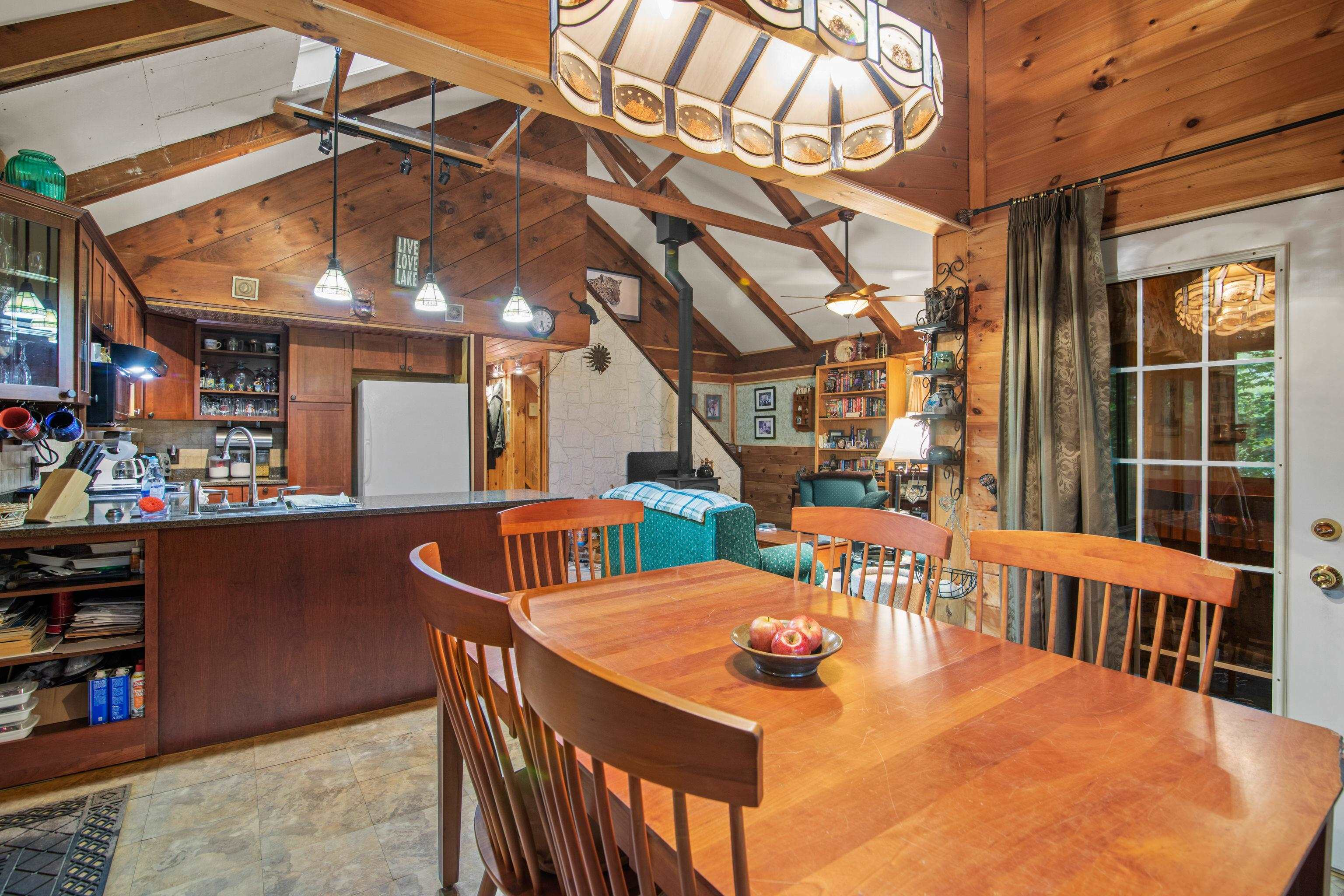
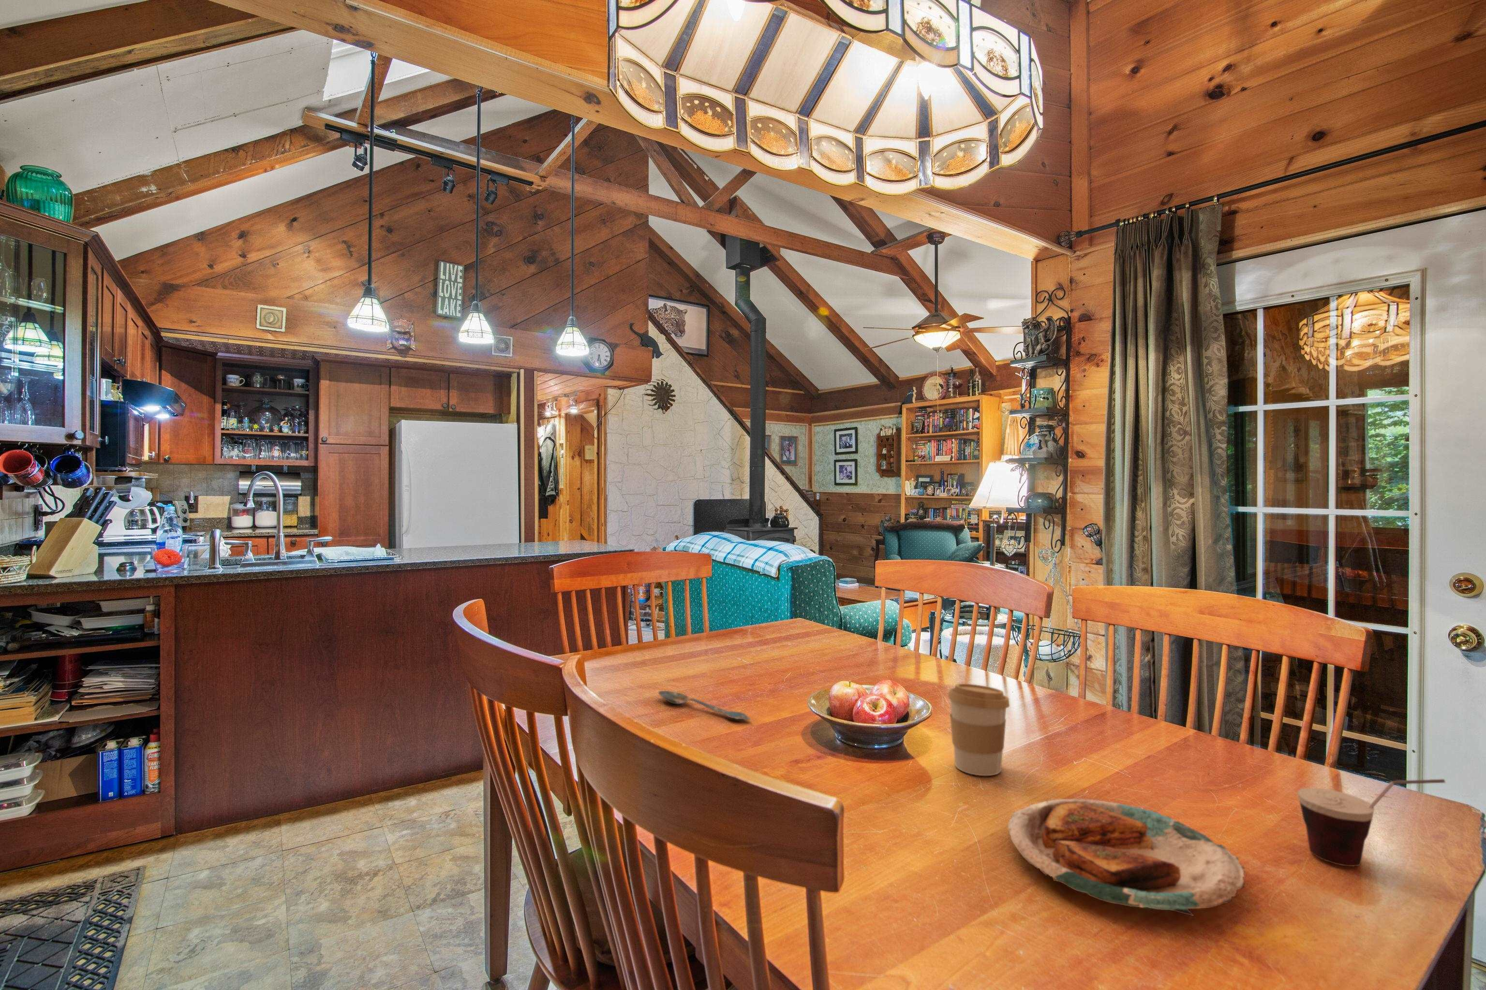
+ cup [1297,779,1446,867]
+ spoon [658,691,751,720]
+ coffee cup [948,683,1011,777]
+ plate [1007,798,1246,917]
